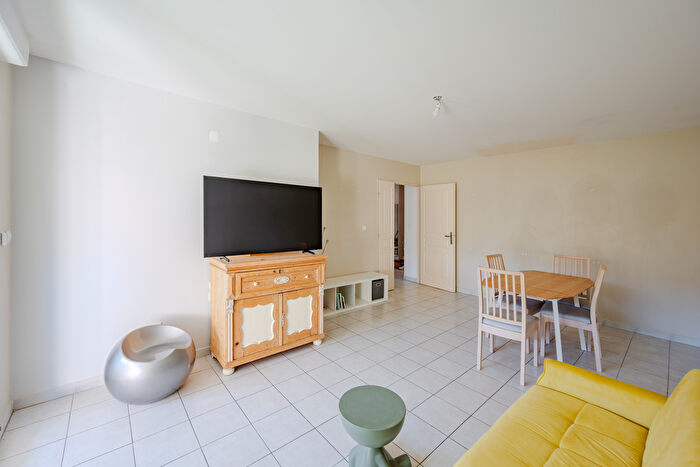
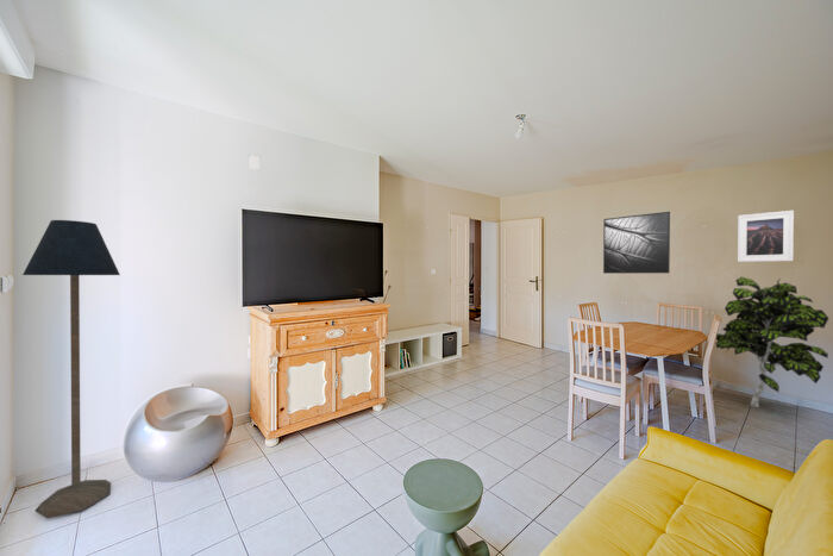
+ indoor plant [715,276,829,408]
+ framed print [737,210,795,263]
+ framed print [602,211,671,275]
+ floor lamp [21,219,121,519]
